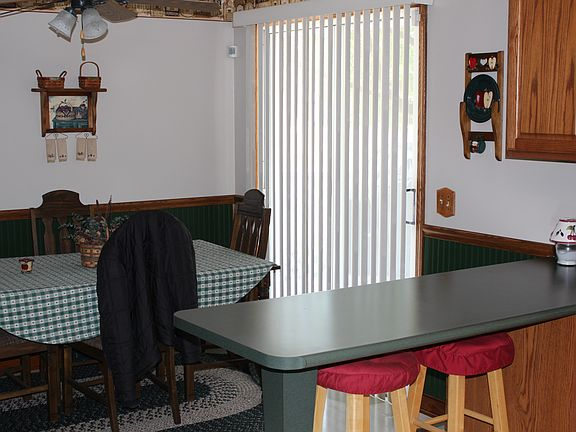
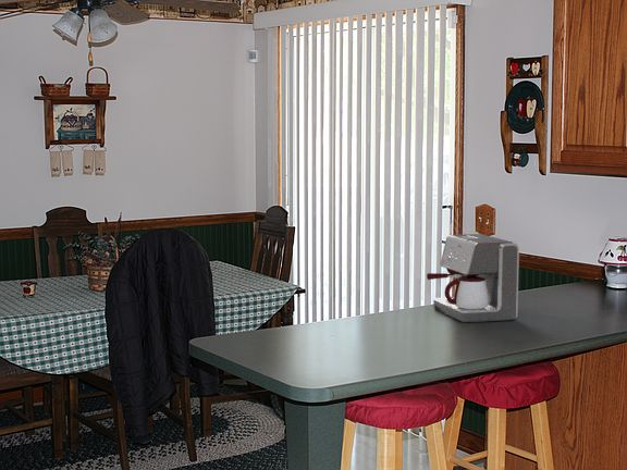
+ coffee maker [426,233,520,323]
